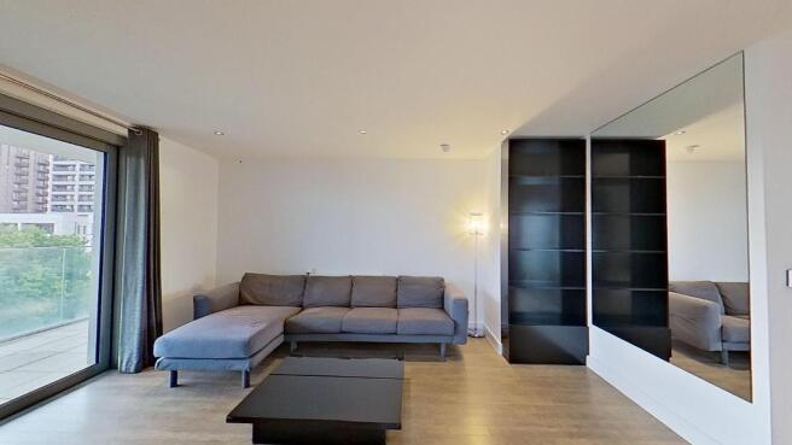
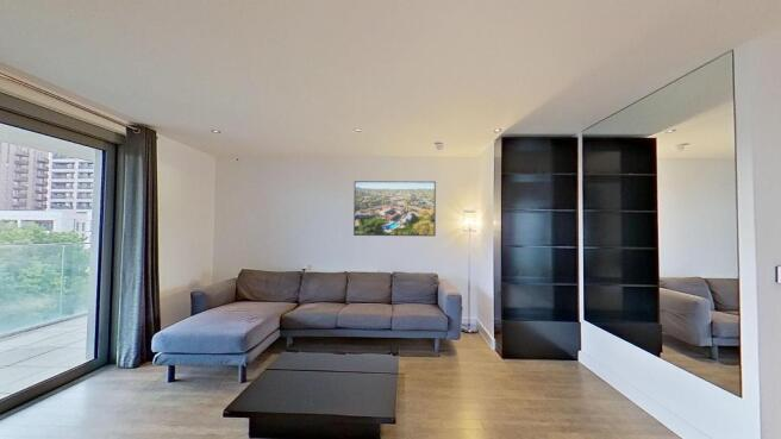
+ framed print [352,180,437,237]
